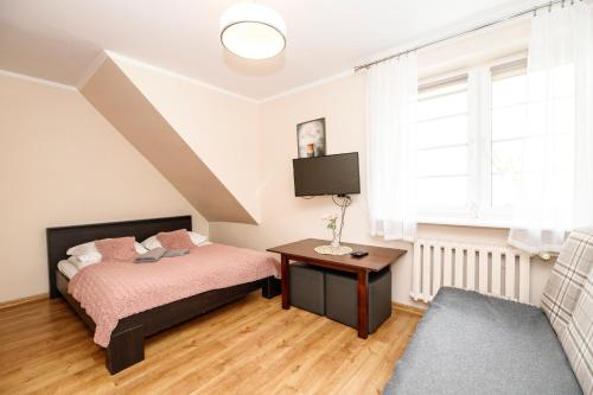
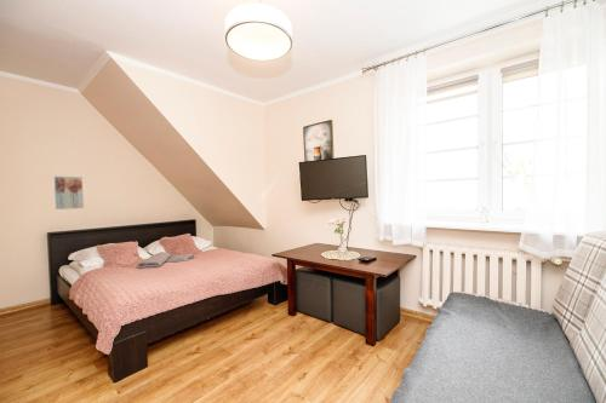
+ wall art [53,175,85,211]
